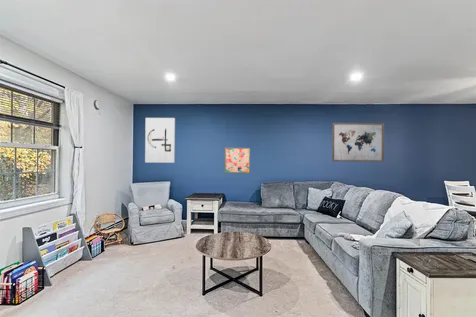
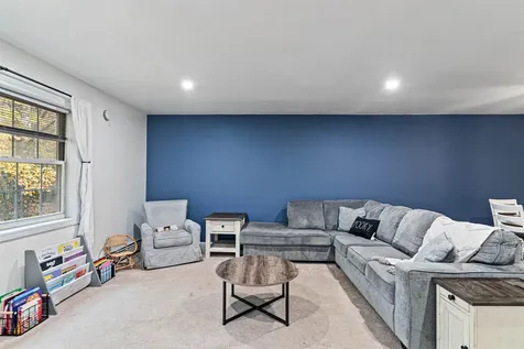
- wall art [331,122,385,163]
- wall art [224,147,251,174]
- wall art [144,117,176,164]
